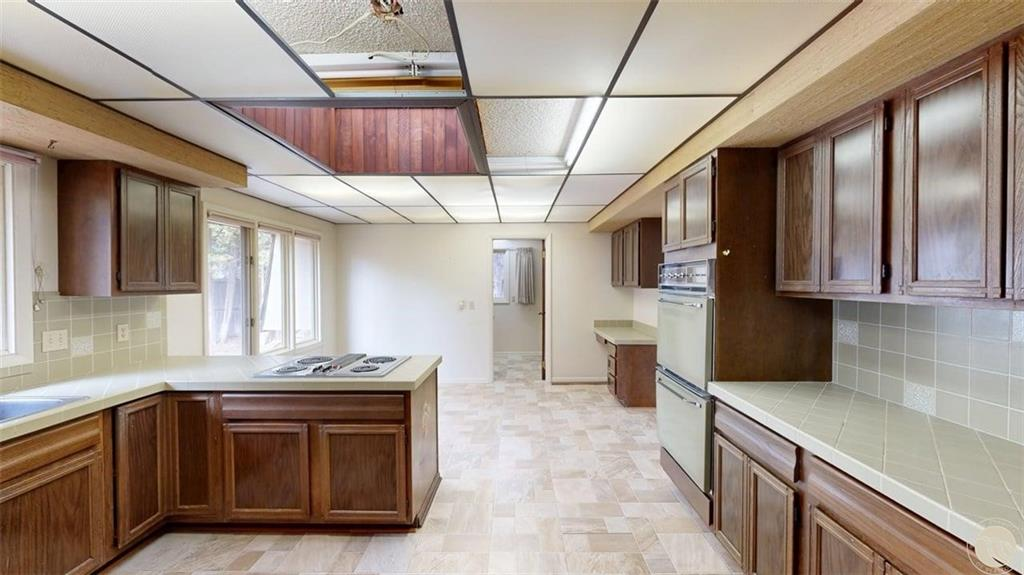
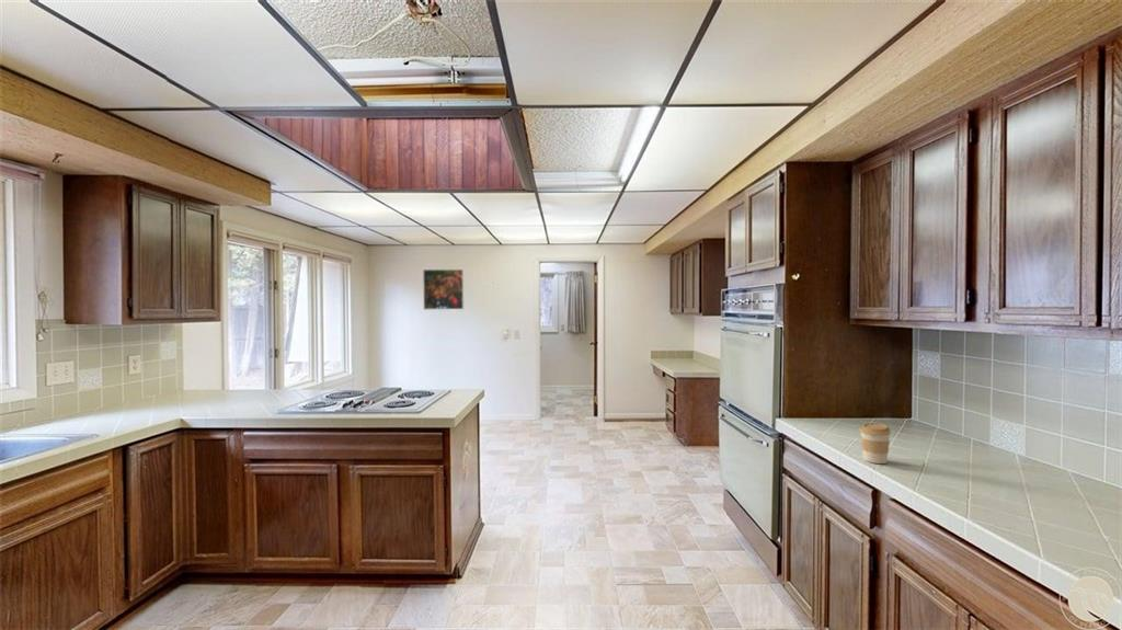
+ coffee cup [859,422,892,465]
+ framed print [422,268,465,310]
